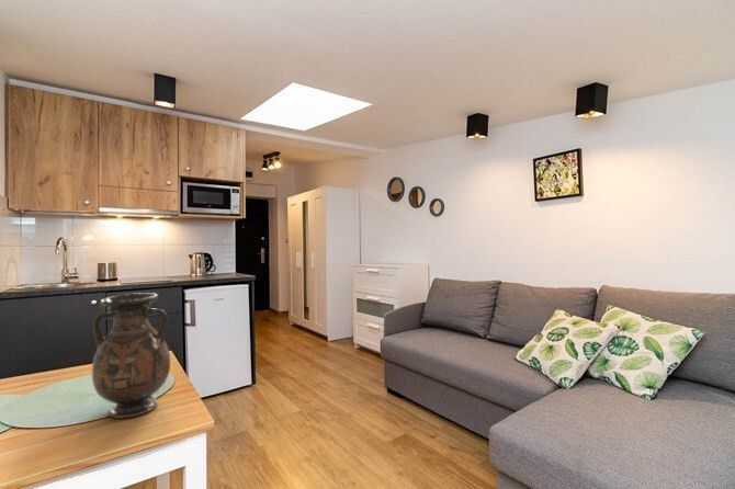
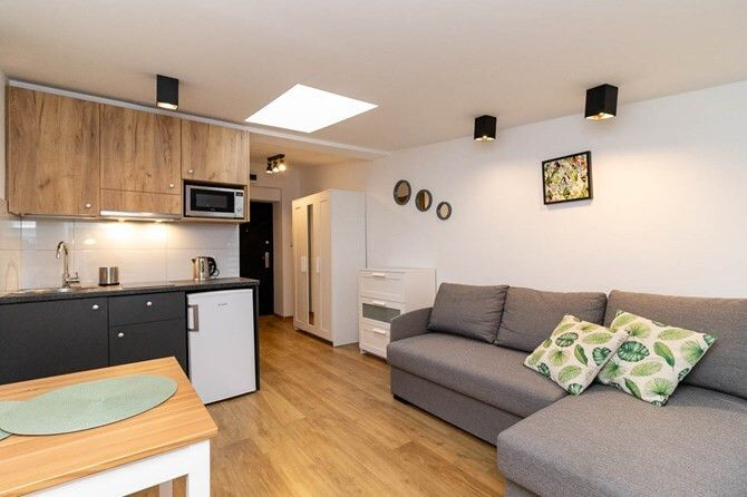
- vase [91,292,171,419]
